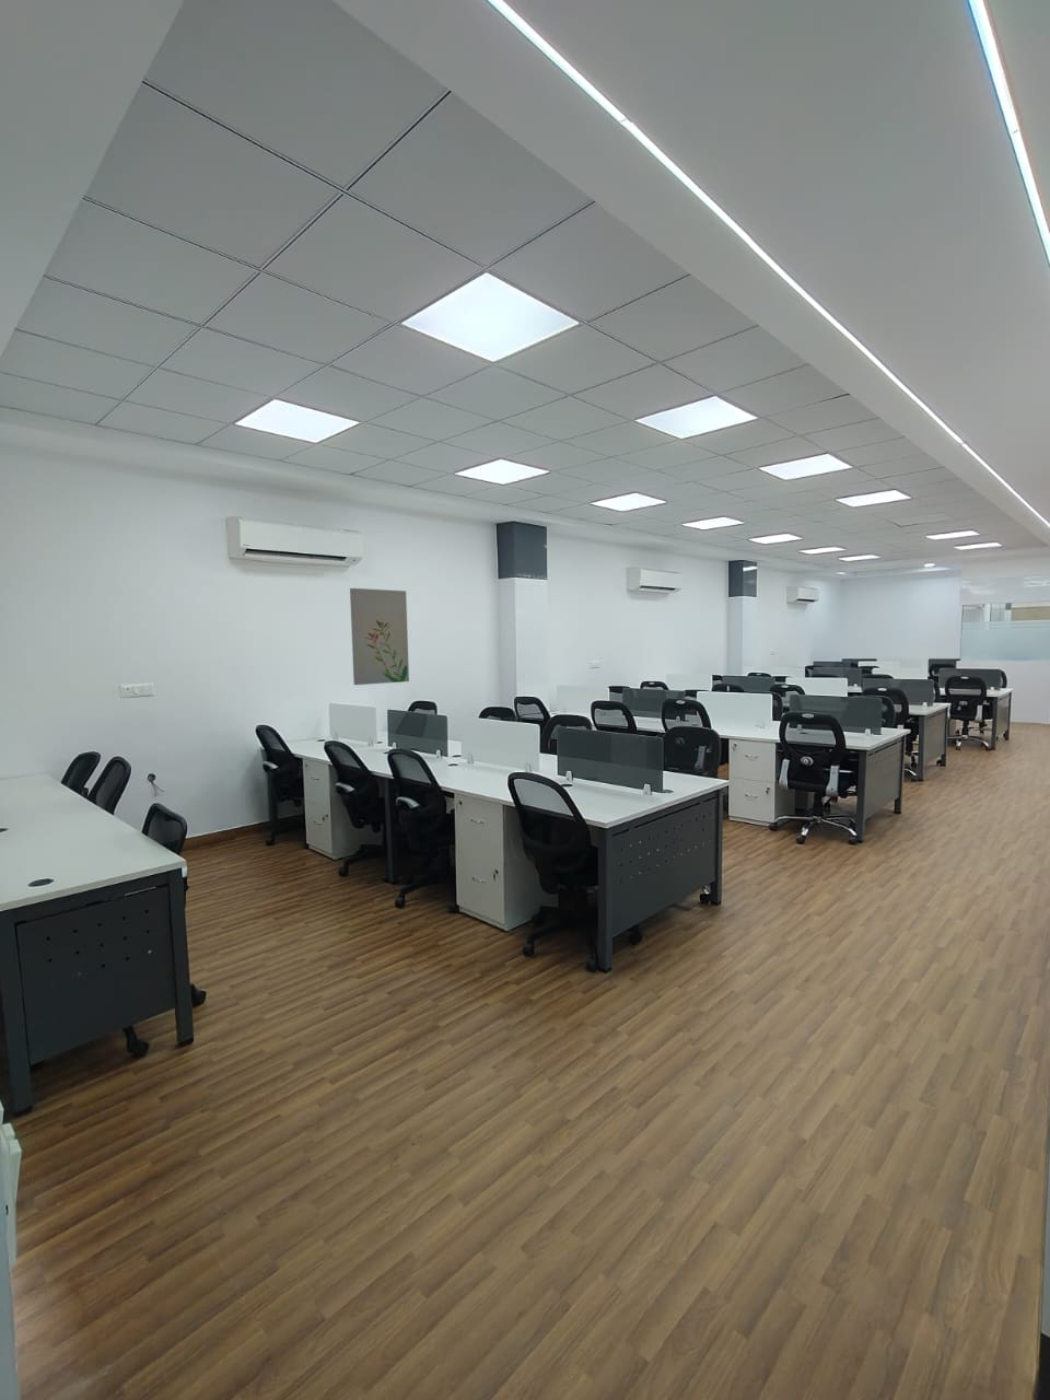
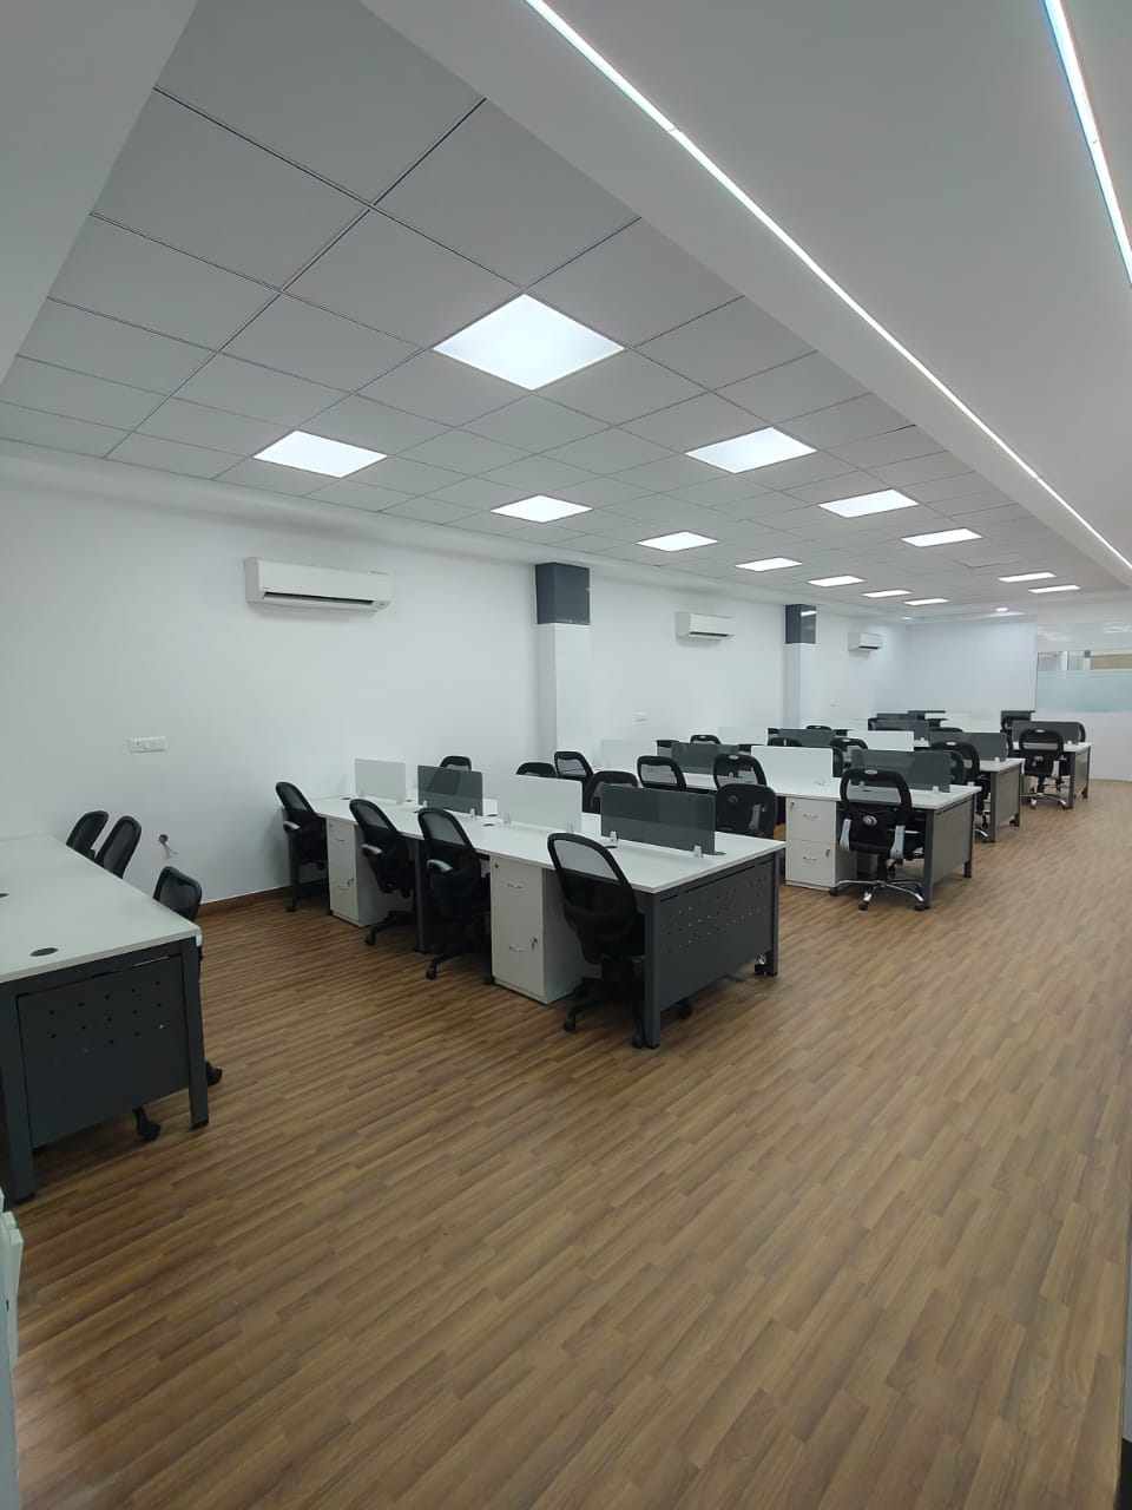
- wall art [349,588,410,686]
